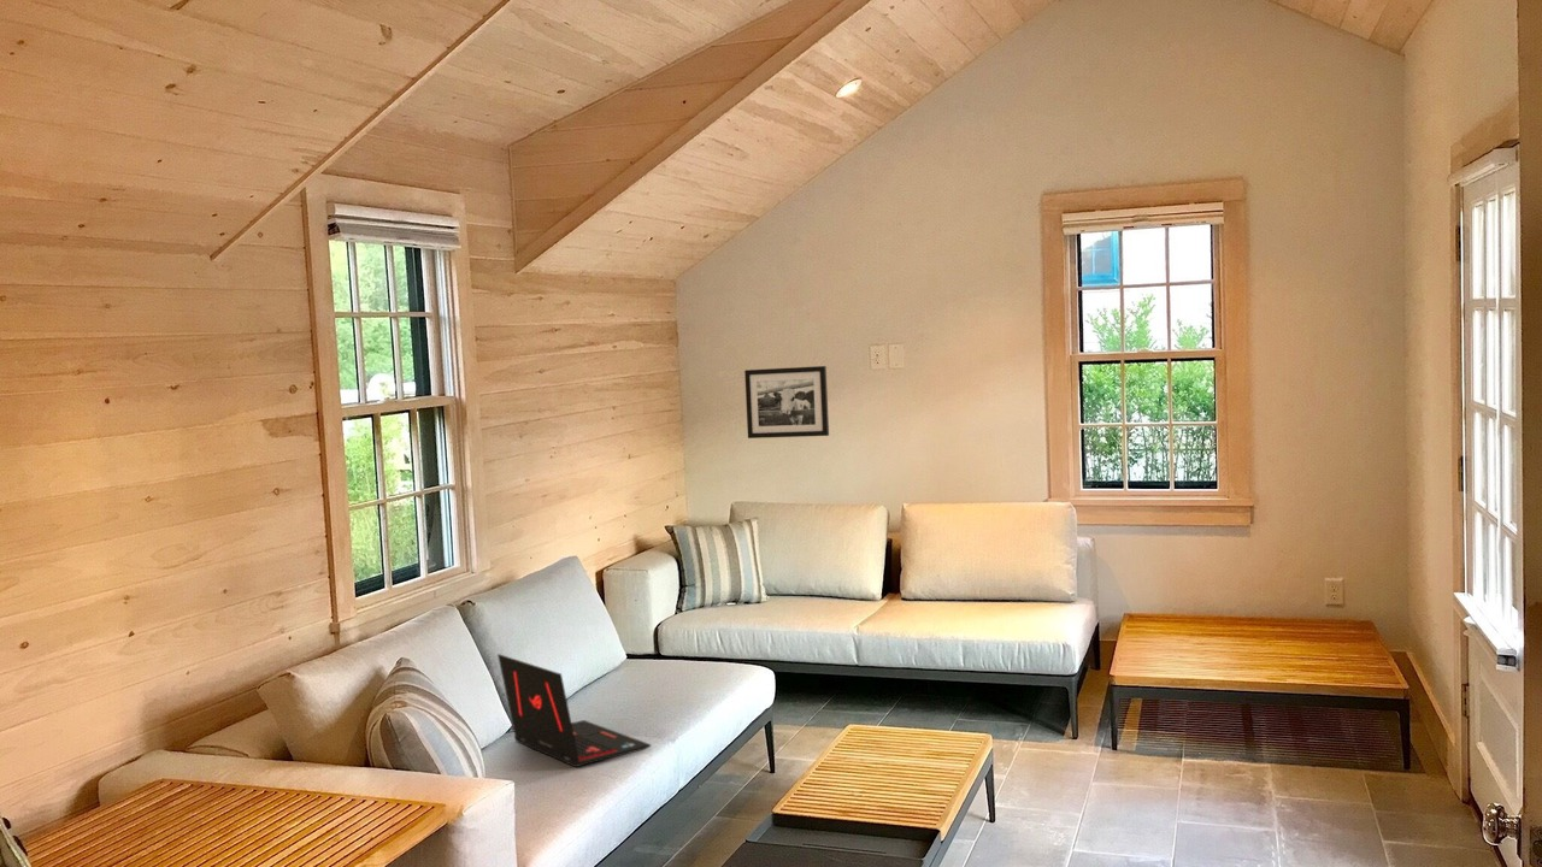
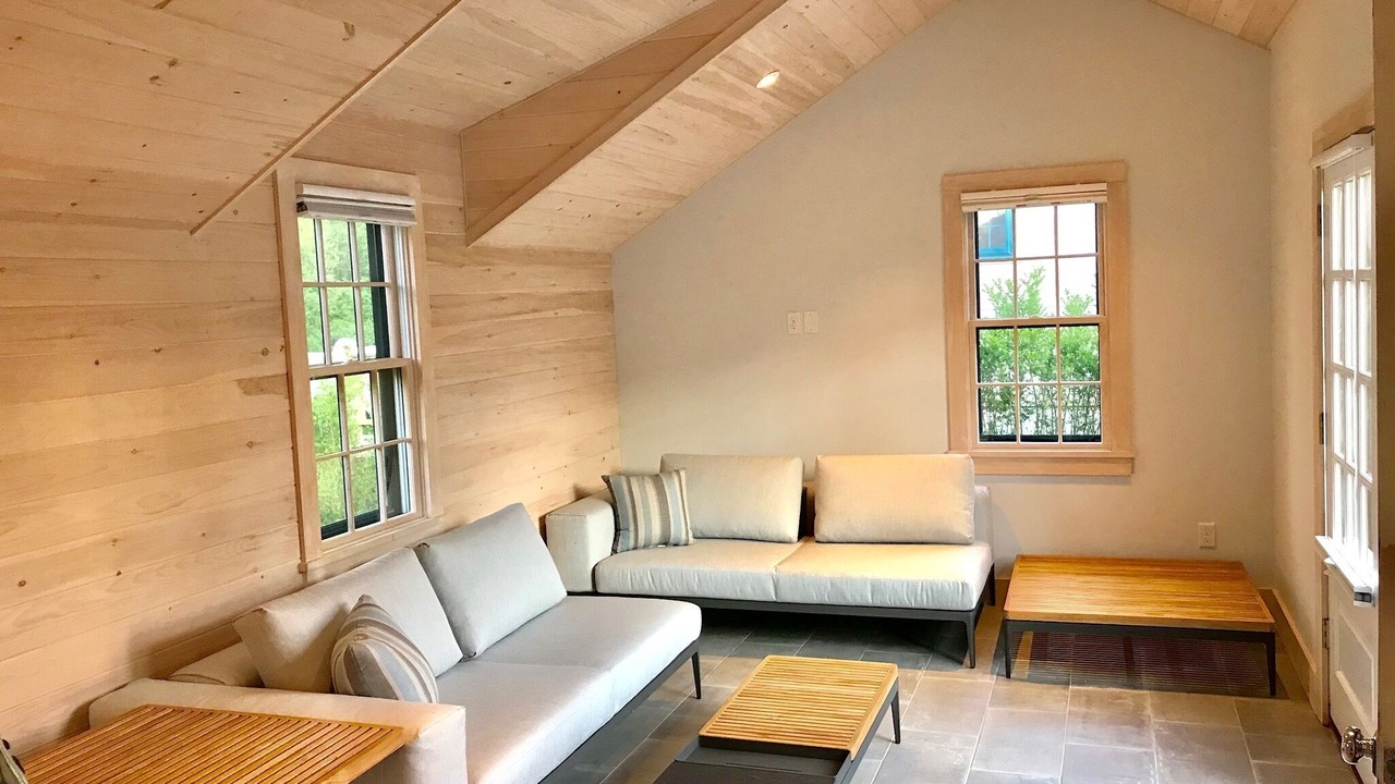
- picture frame [743,365,830,440]
- laptop [496,653,652,768]
